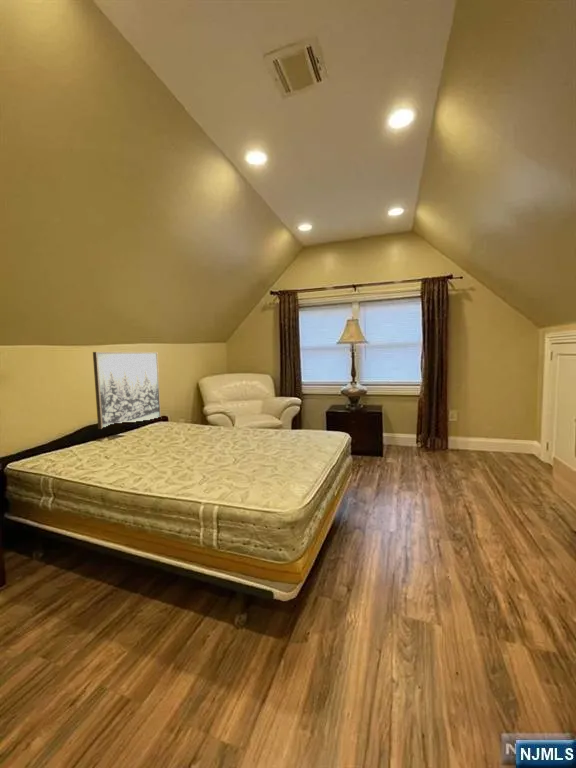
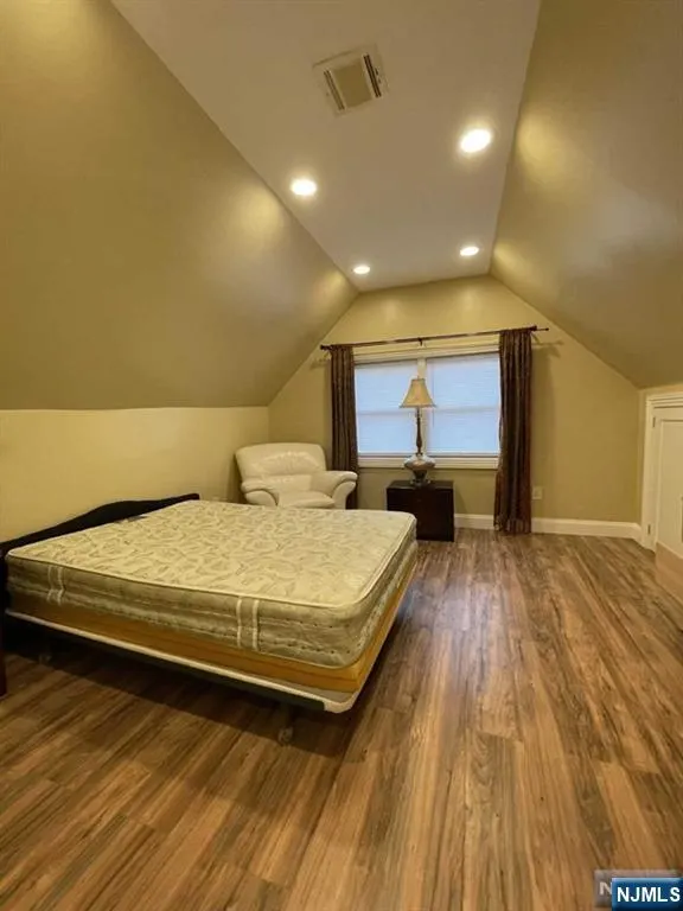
- wall art [92,351,162,430]
